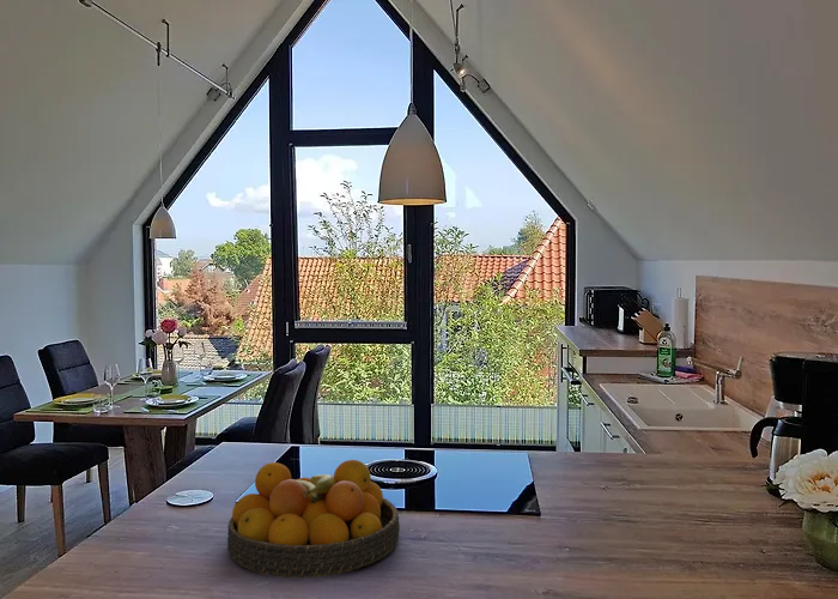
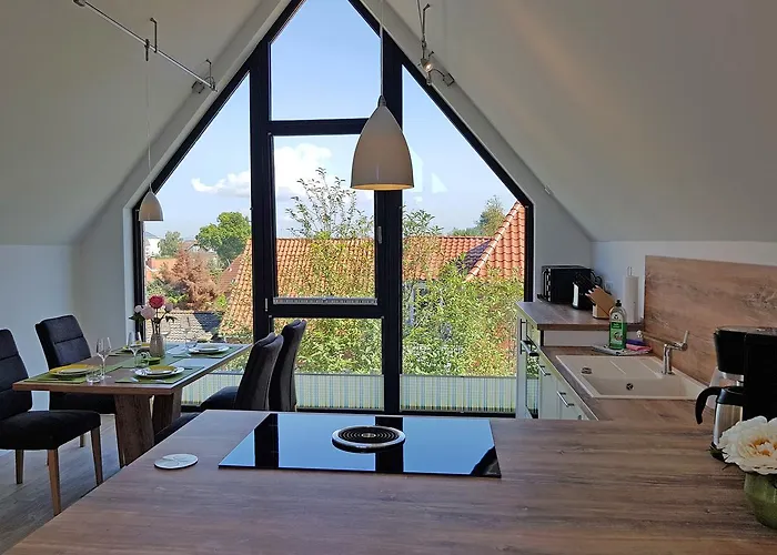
- fruit bowl [226,459,401,579]
